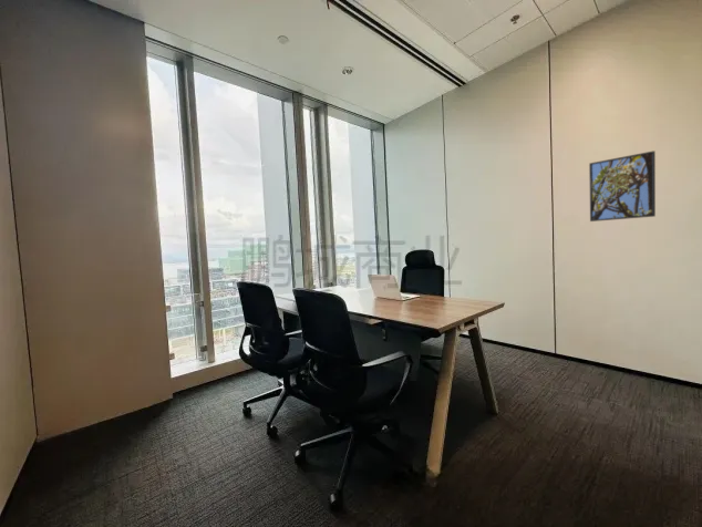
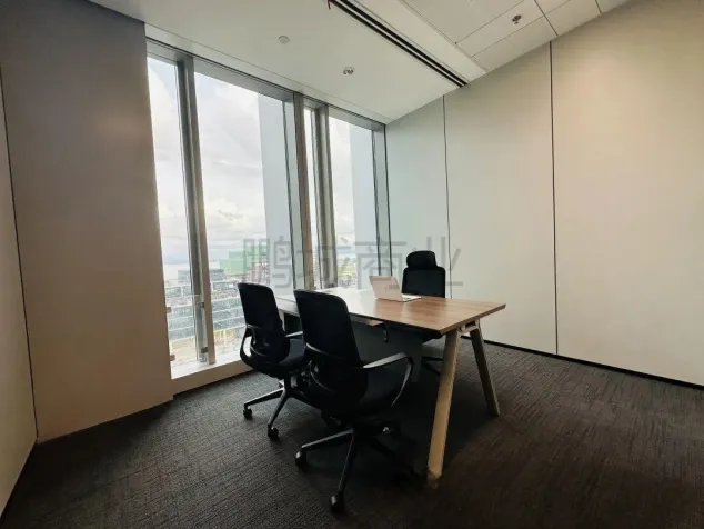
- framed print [588,149,657,223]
